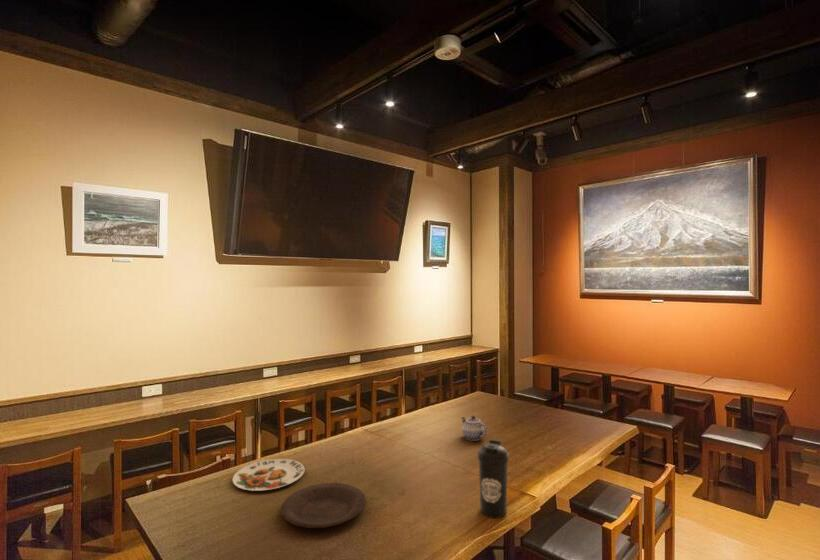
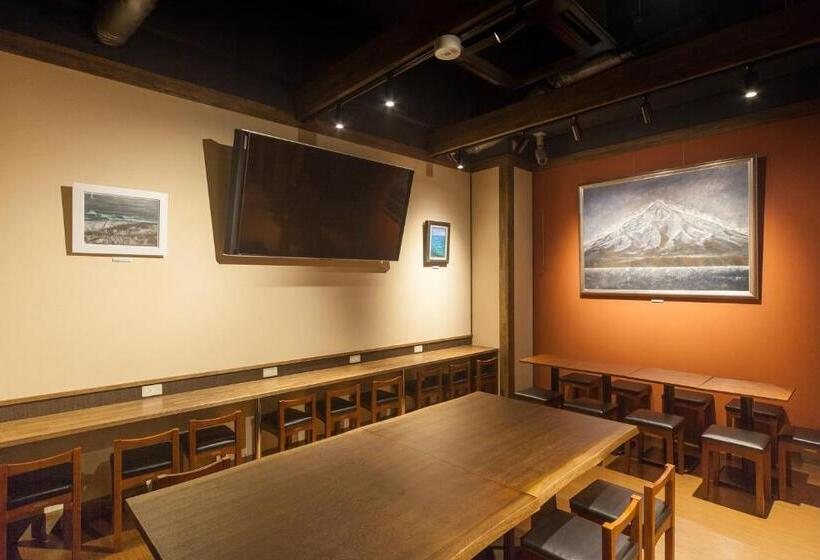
- teapot [460,415,488,442]
- water bottle [477,439,510,519]
- plate [280,482,367,529]
- plate [231,458,306,492]
